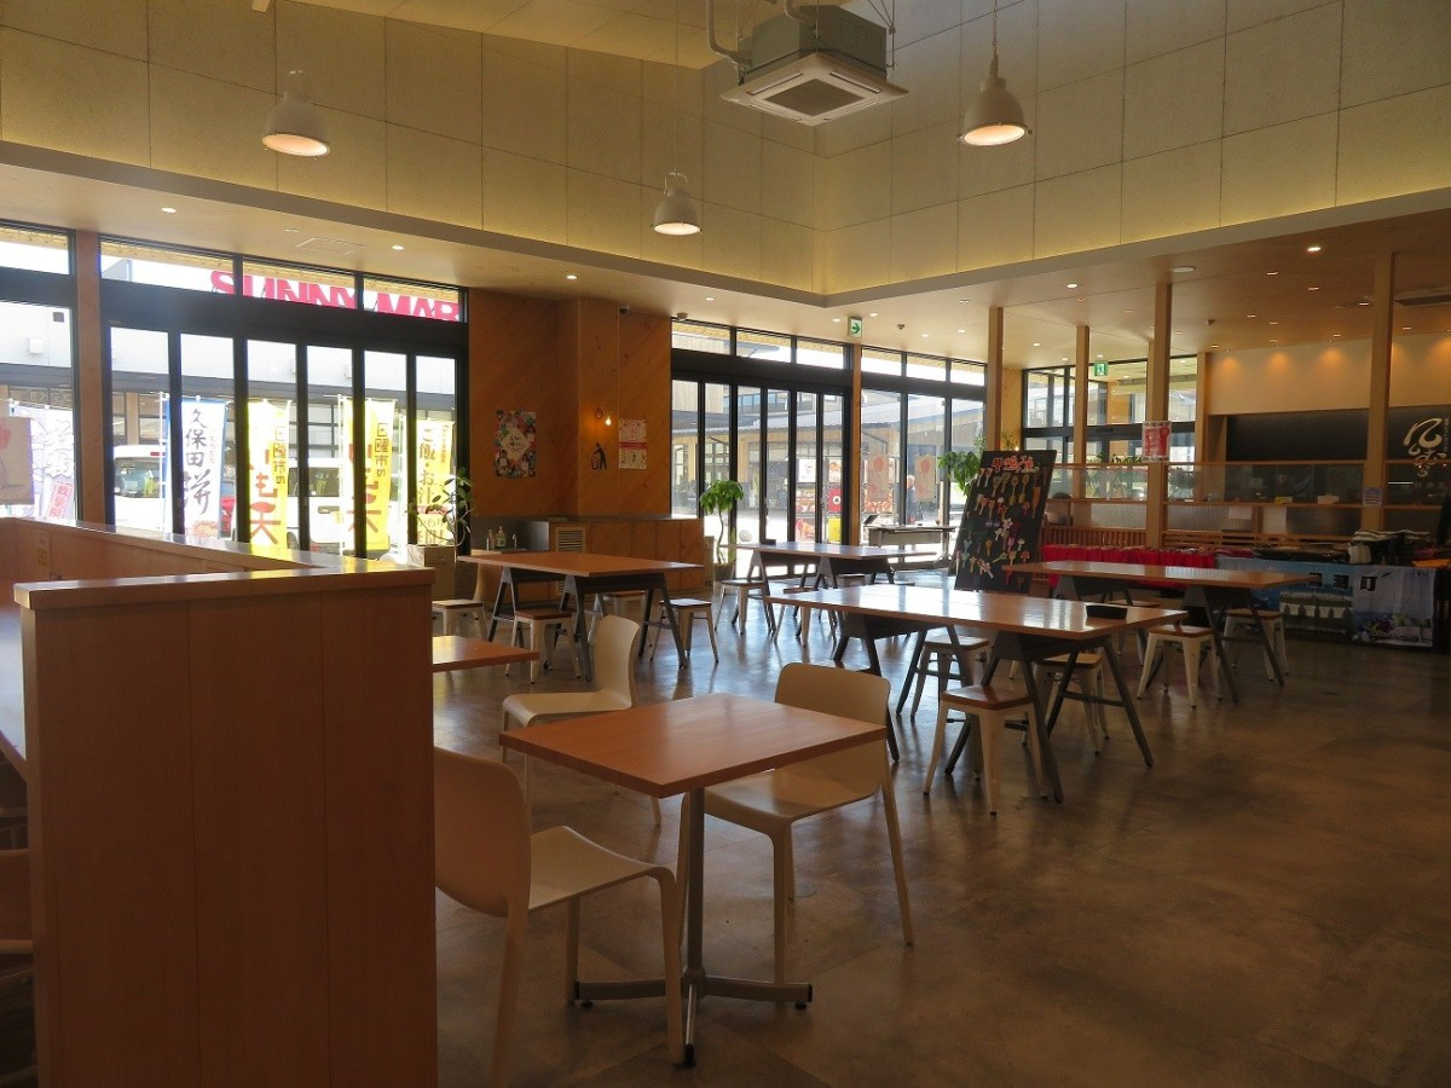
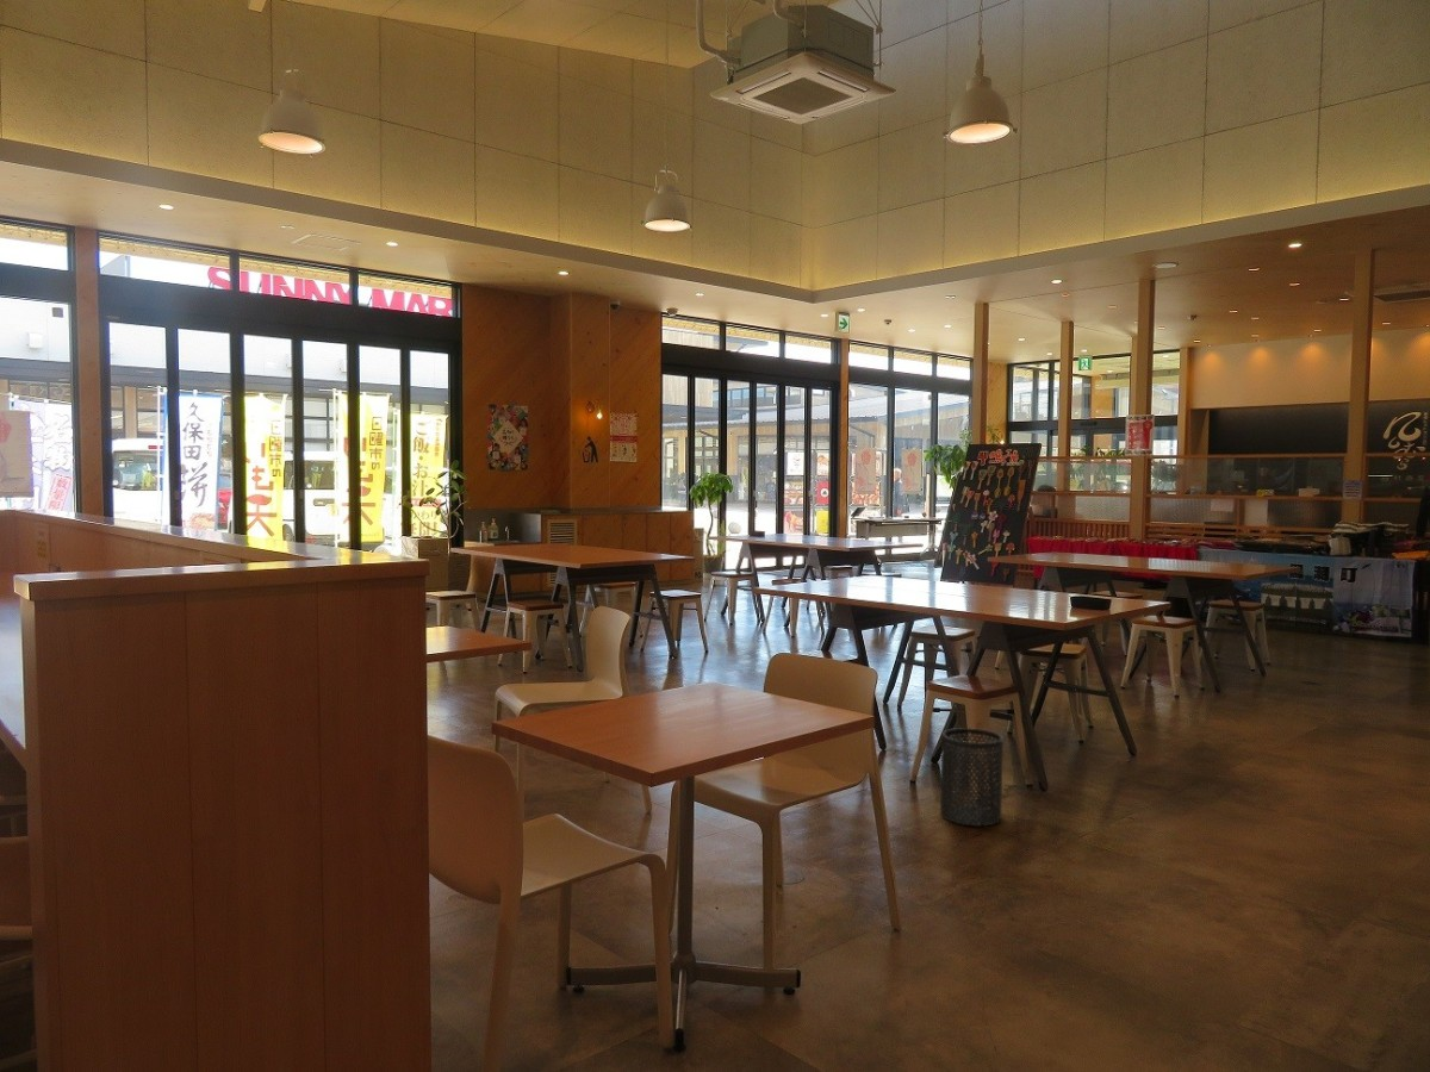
+ trash can [939,727,1006,828]
